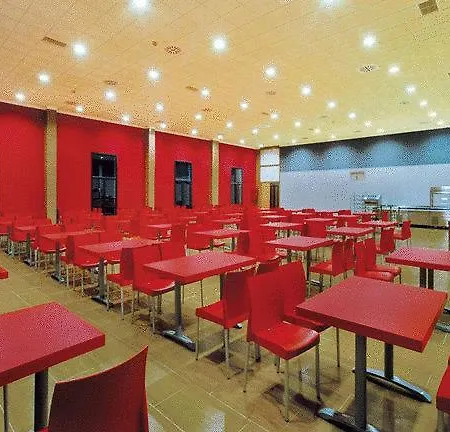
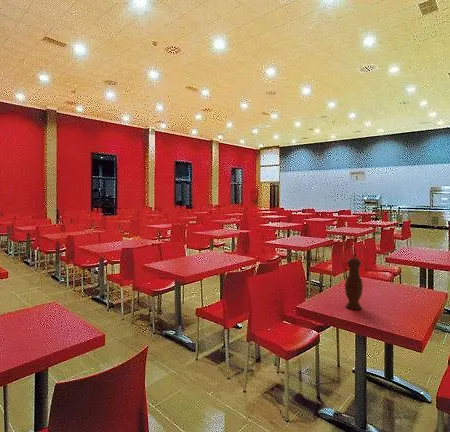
+ vase [344,258,364,310]
